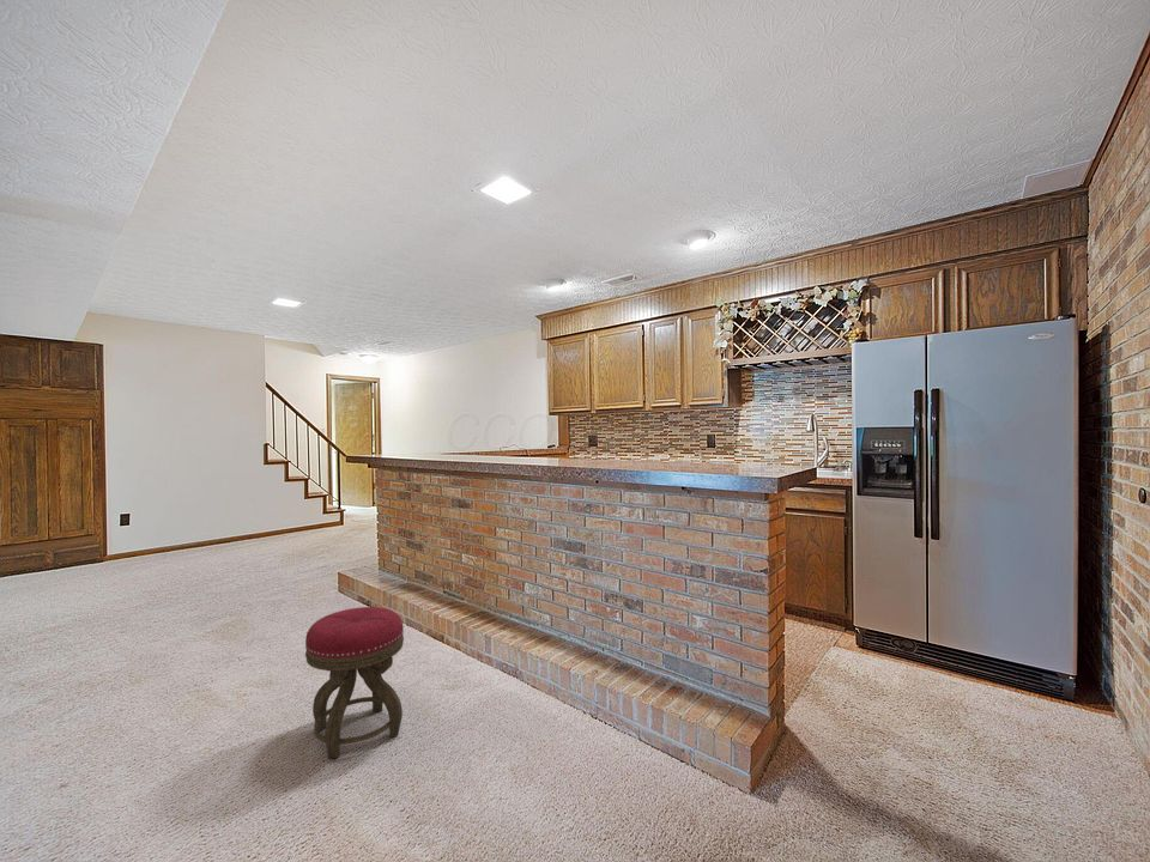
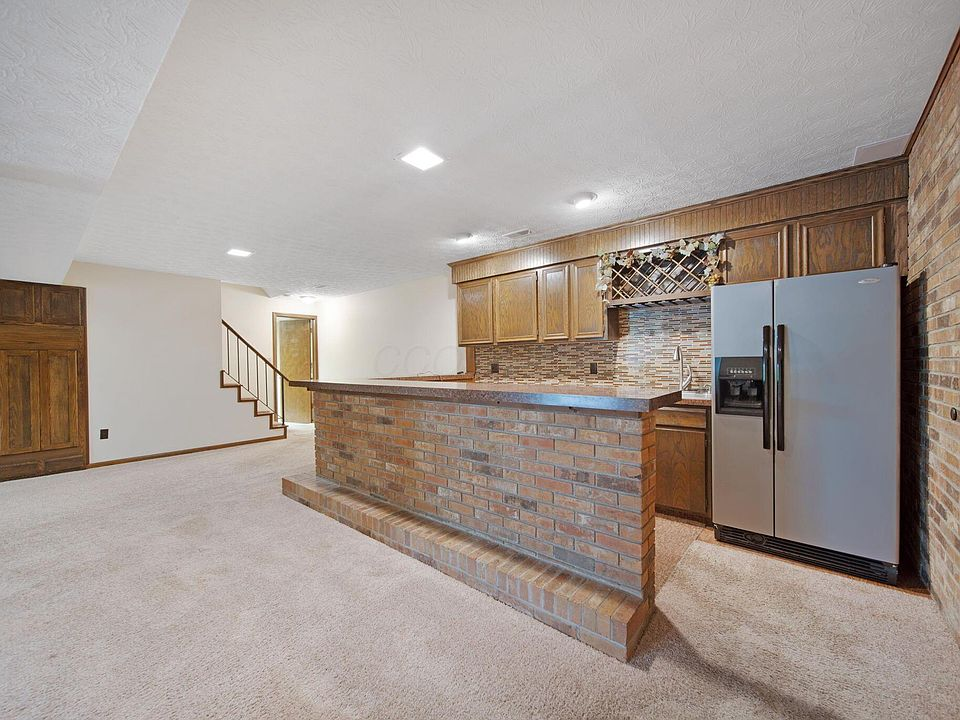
- stool [304,606,405,759]
